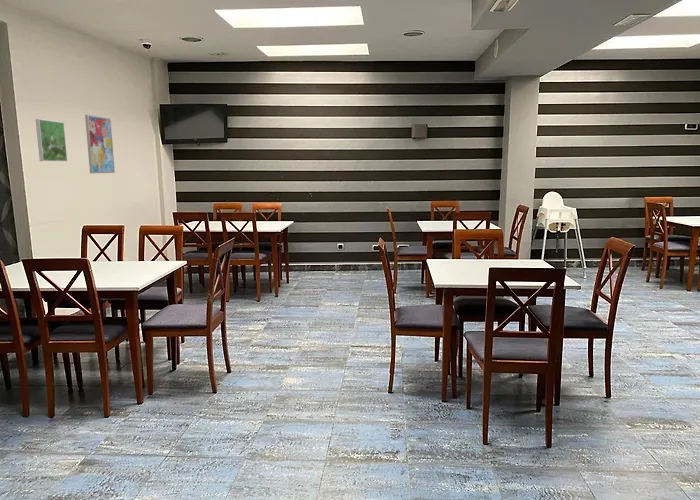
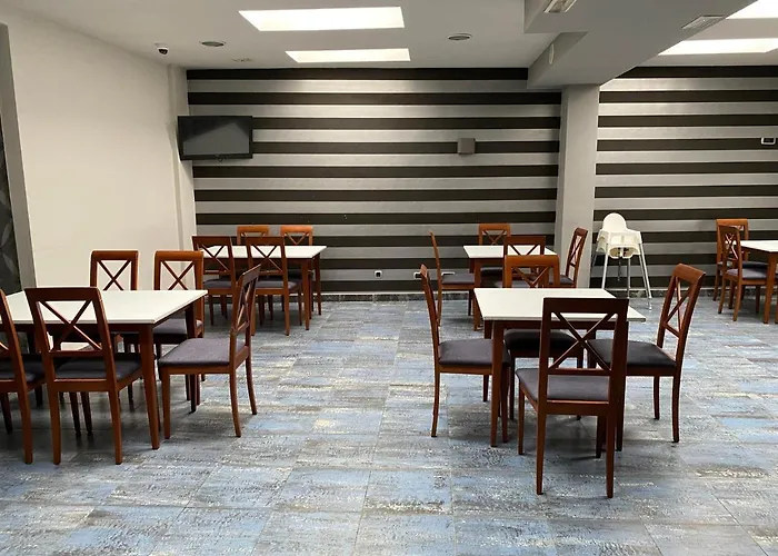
- wall art [84,114,116,174]
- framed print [35,118,68,162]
